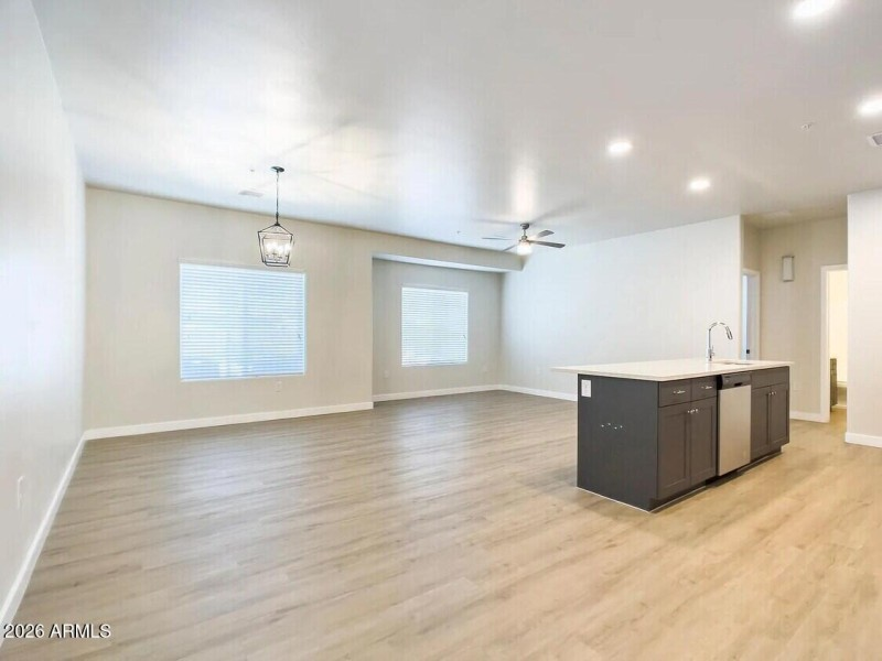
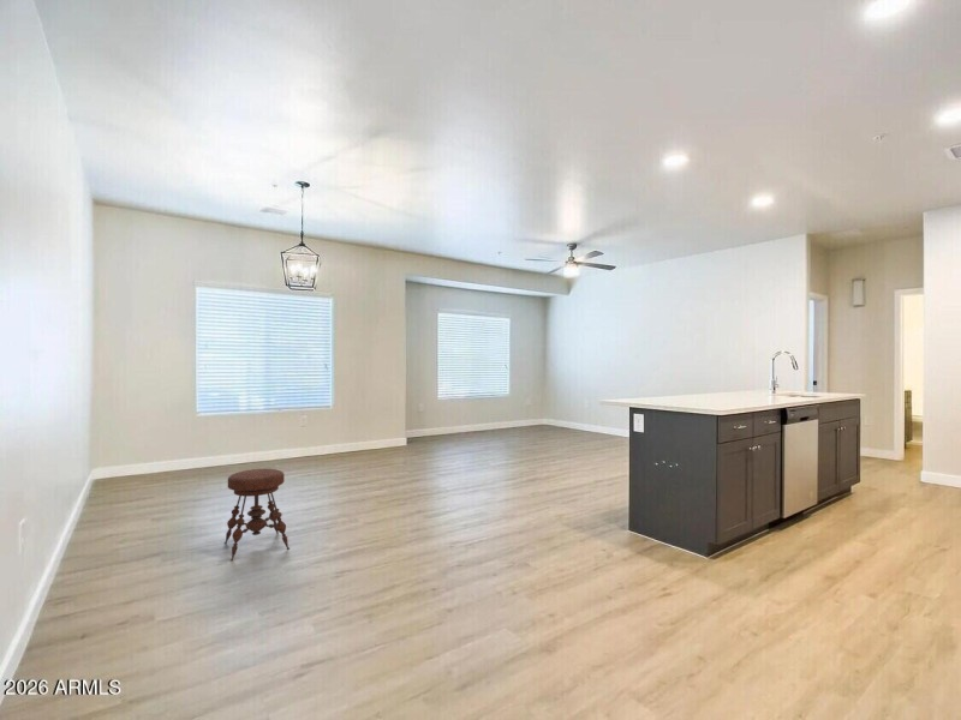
+ stool [223,468,291,562]
